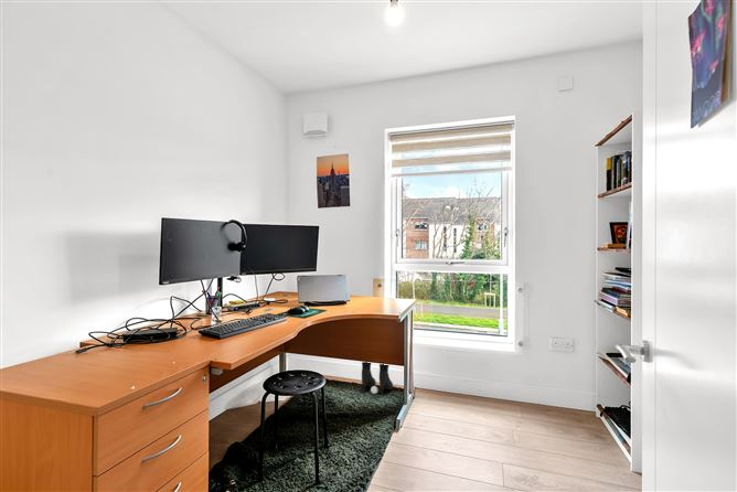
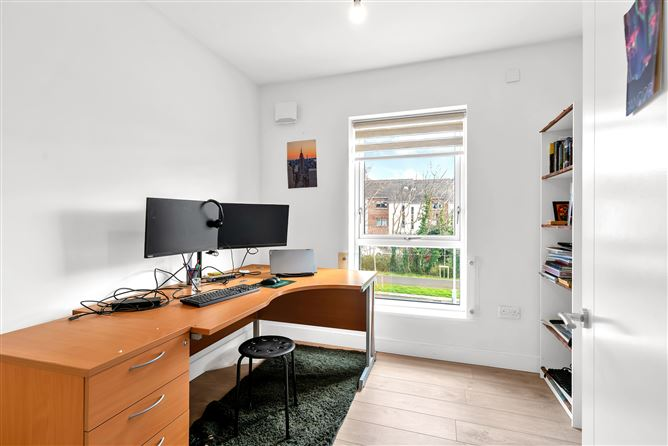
- boots [361,361,394,395]
